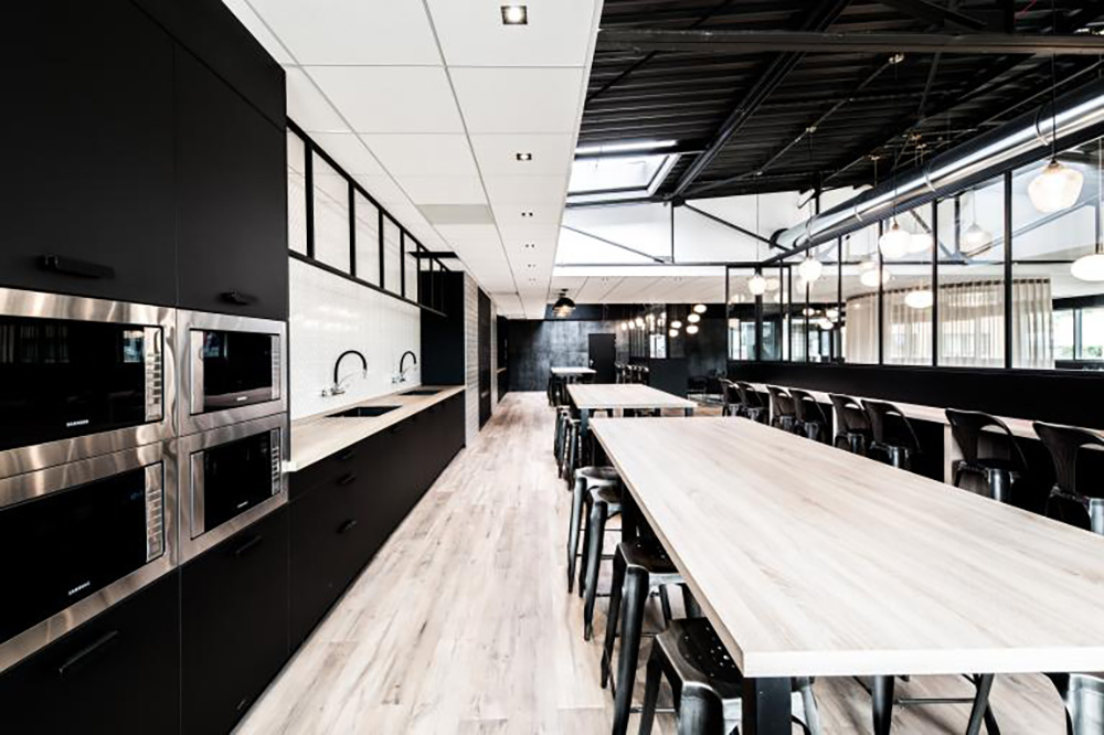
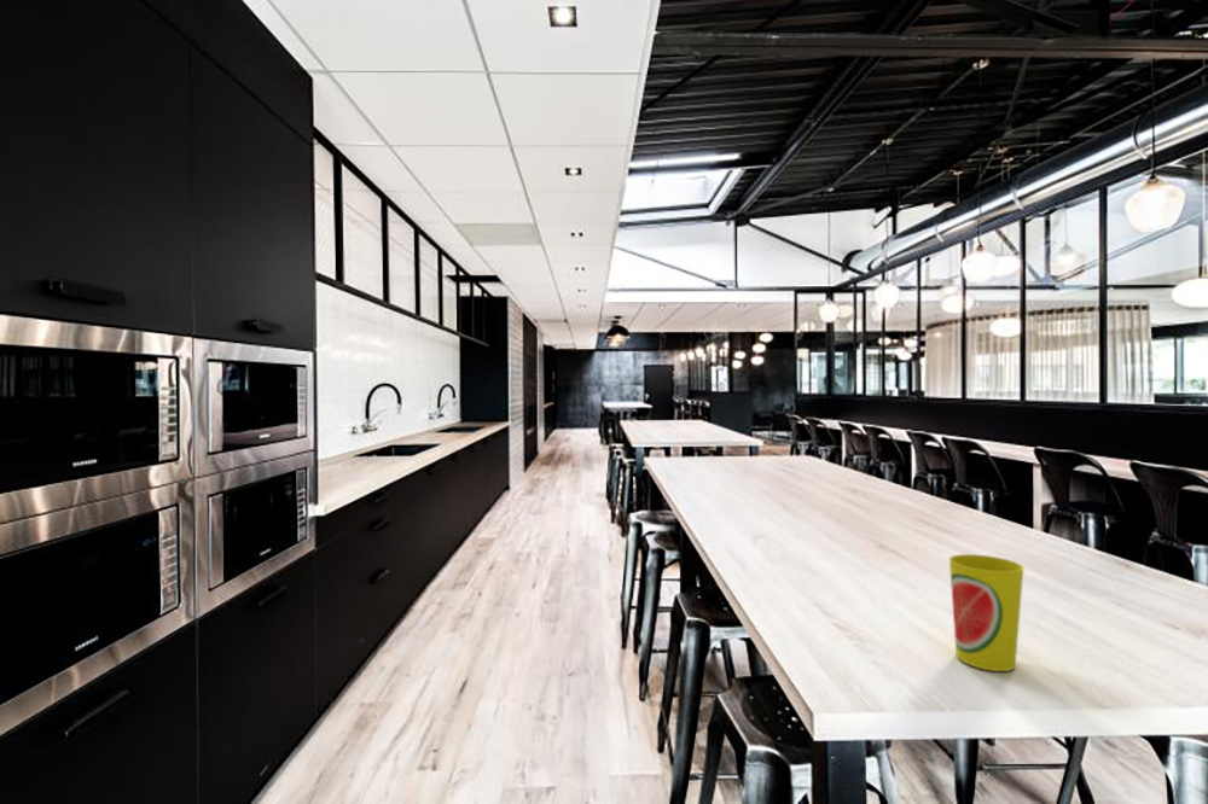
+ cup [948,553,1026,672]
